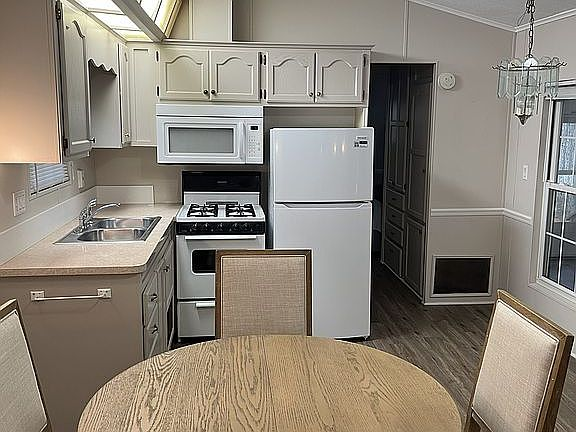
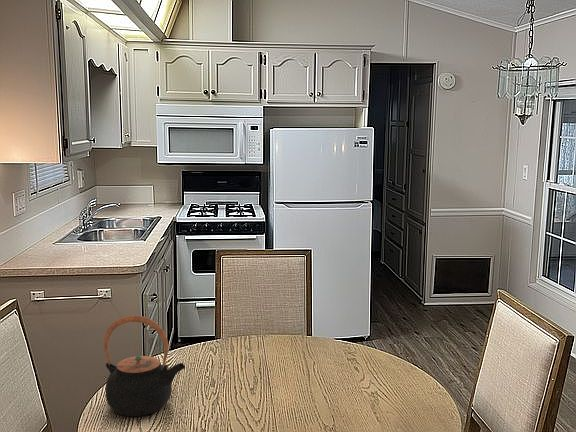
+ teapot [103,314,186,417]
